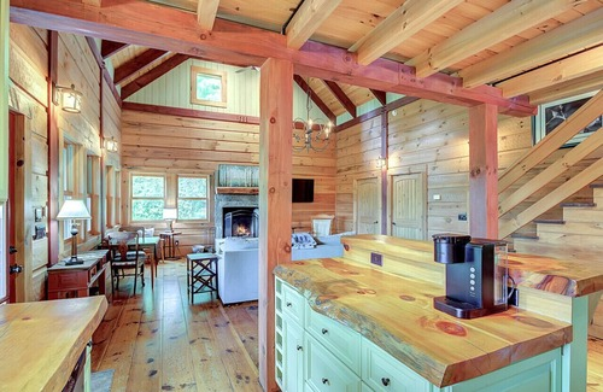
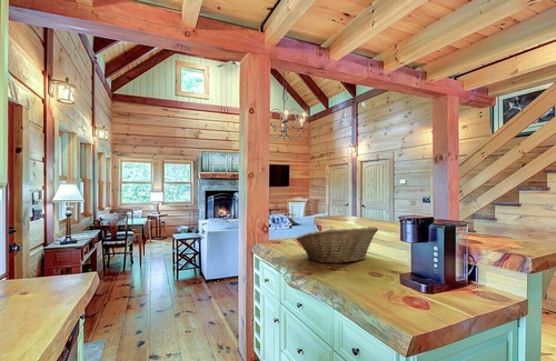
+ fruit basket [296,225,379,264]
